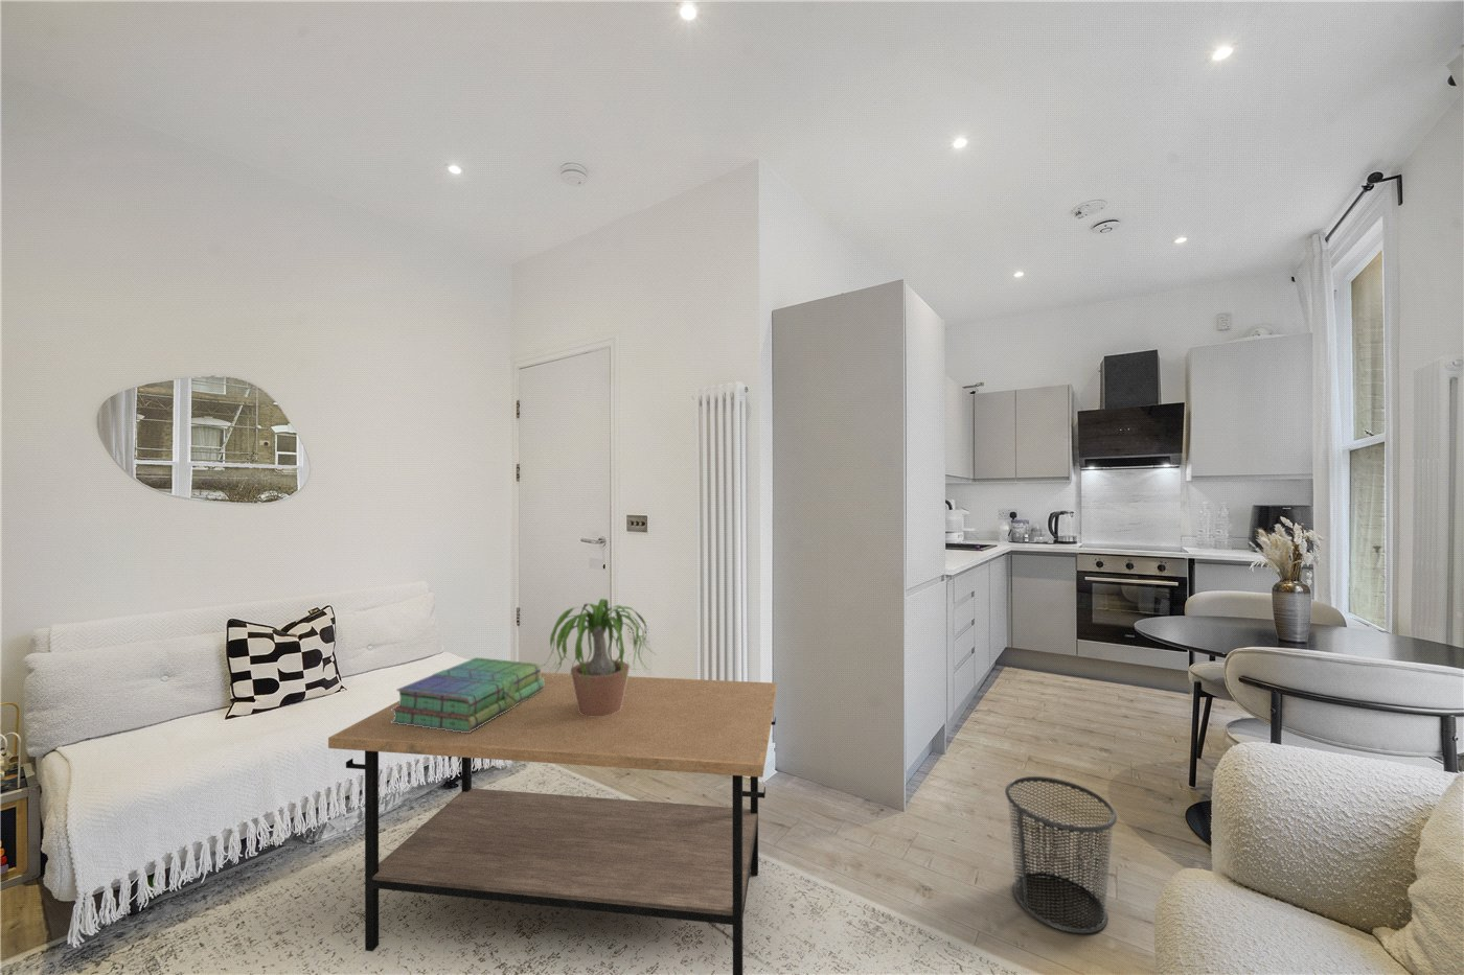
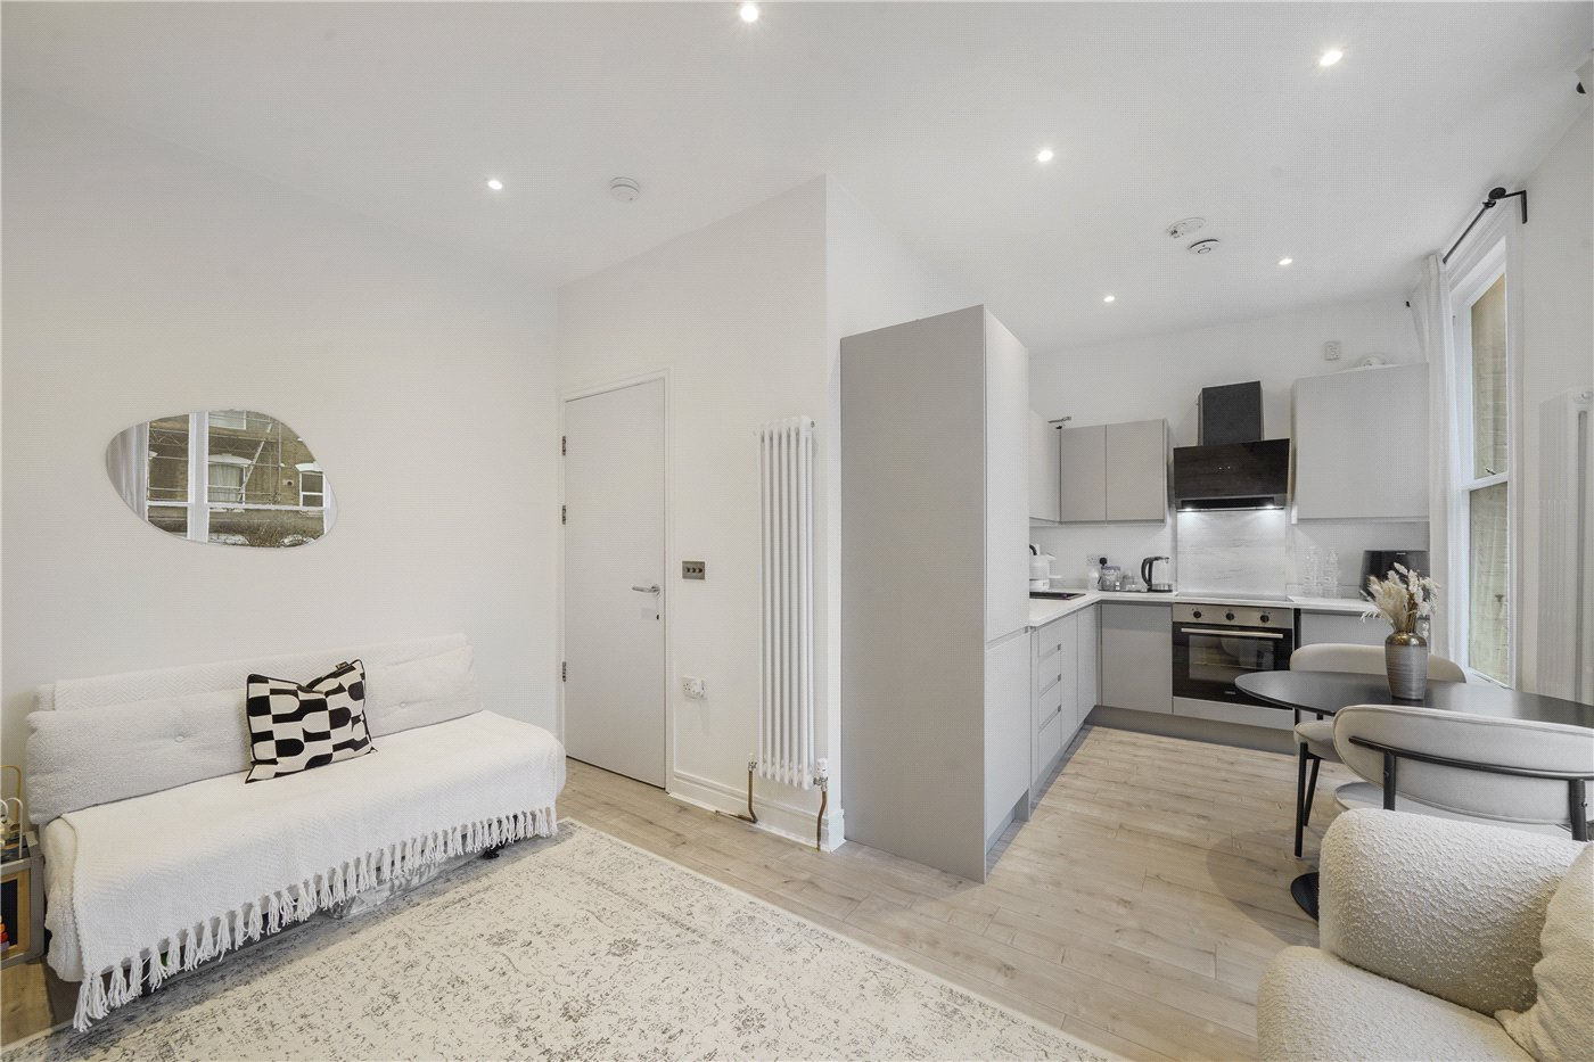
- potted plant [539,597,665,717]
- stack of books [391,656,544,732]
- coffee table [328,672,778,975]
- waste bin [1004,776,1118,935]
